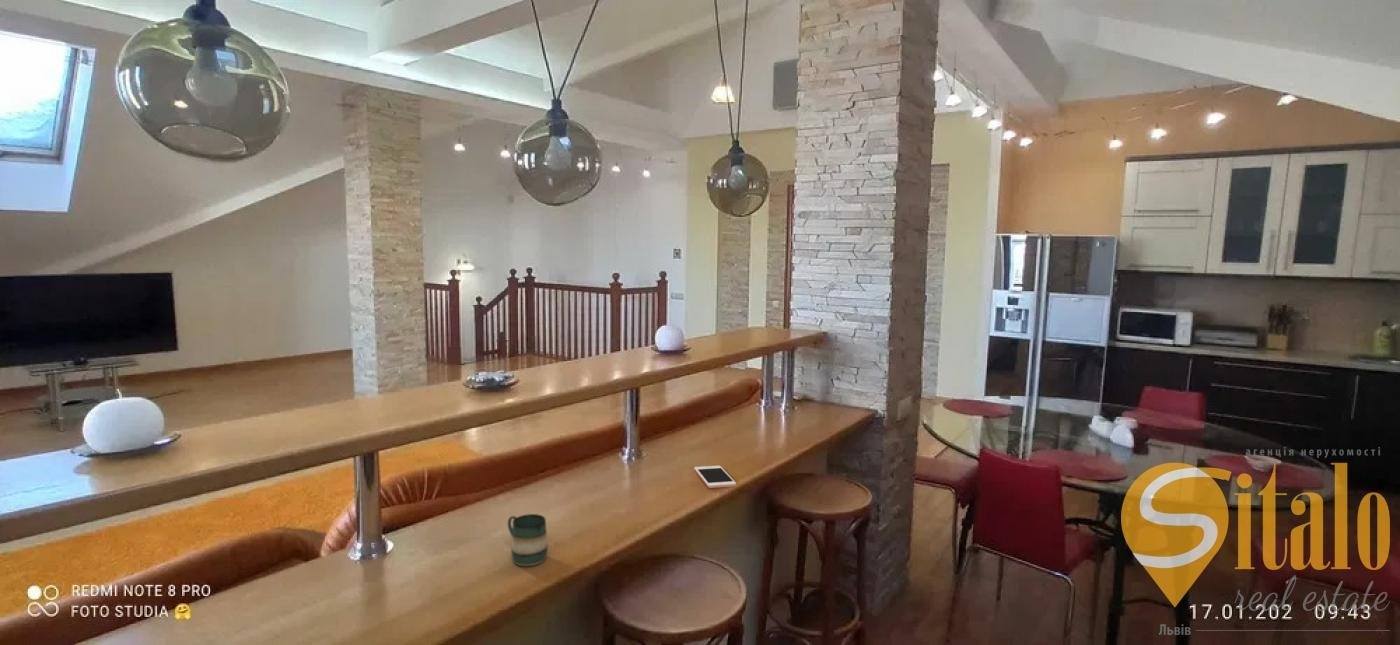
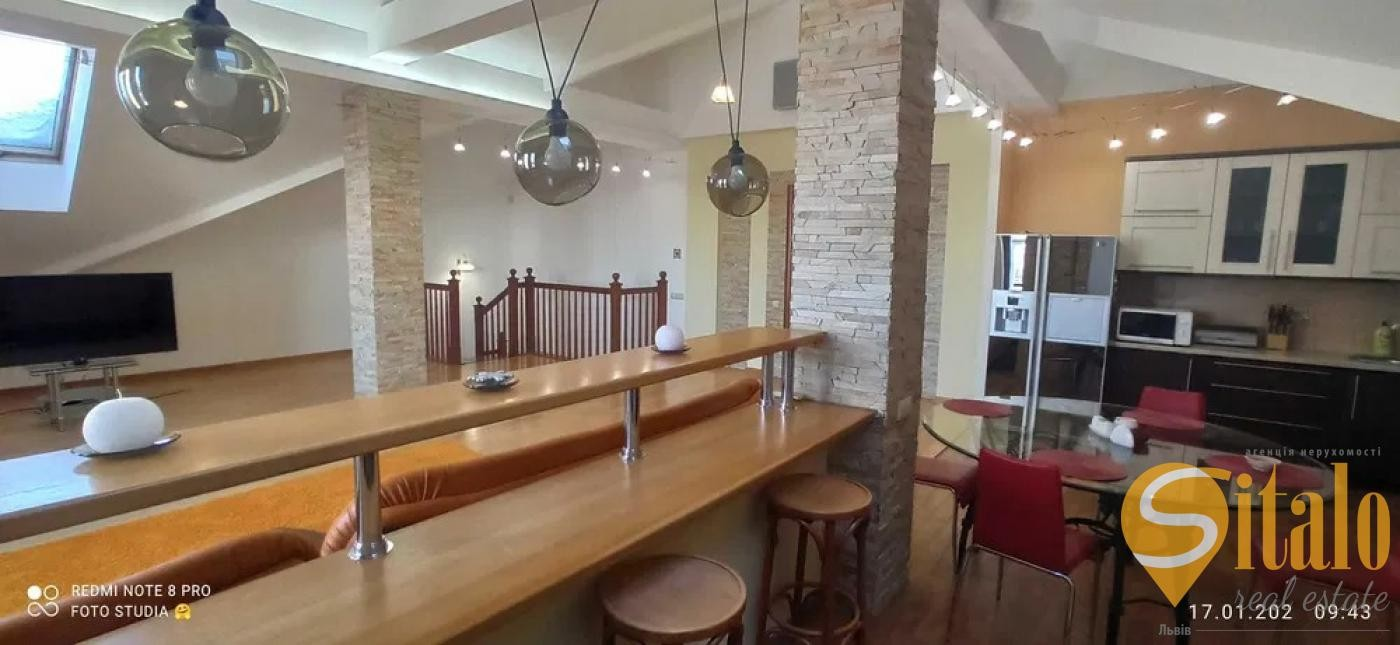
- mug [507,513,548,567]
- cell phone [693,465,737,489]
